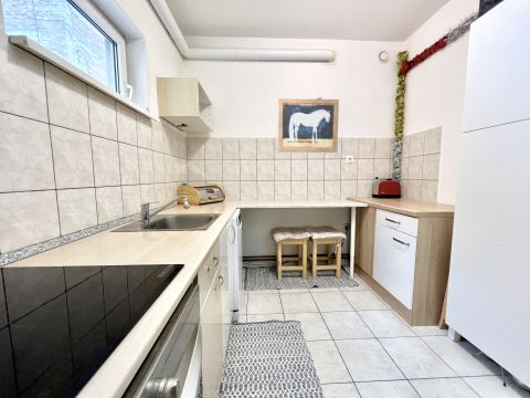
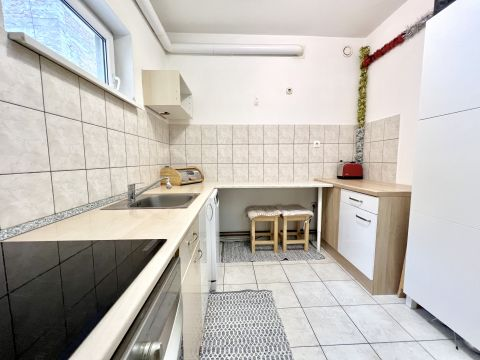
- wall art [277,97,340,154]
